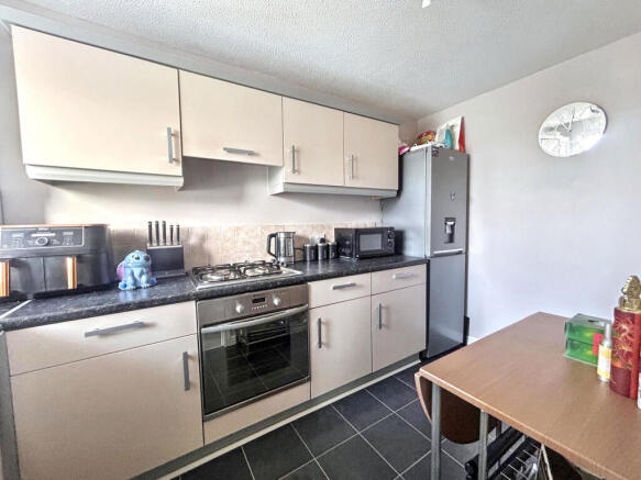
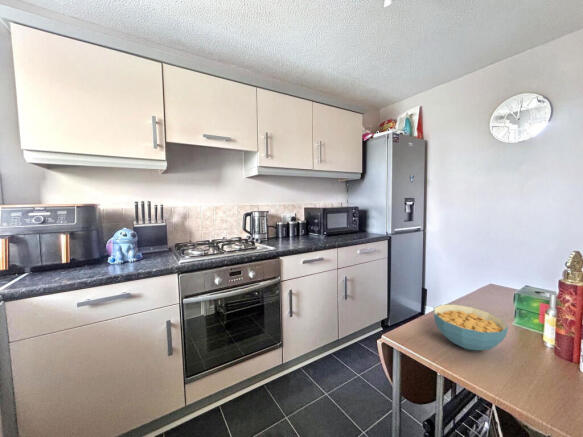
+ cereal bowl [433,304,509,351]
